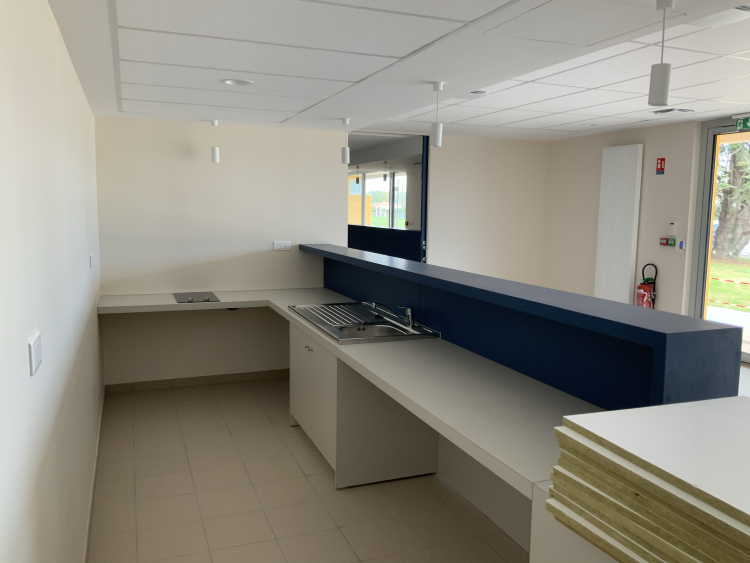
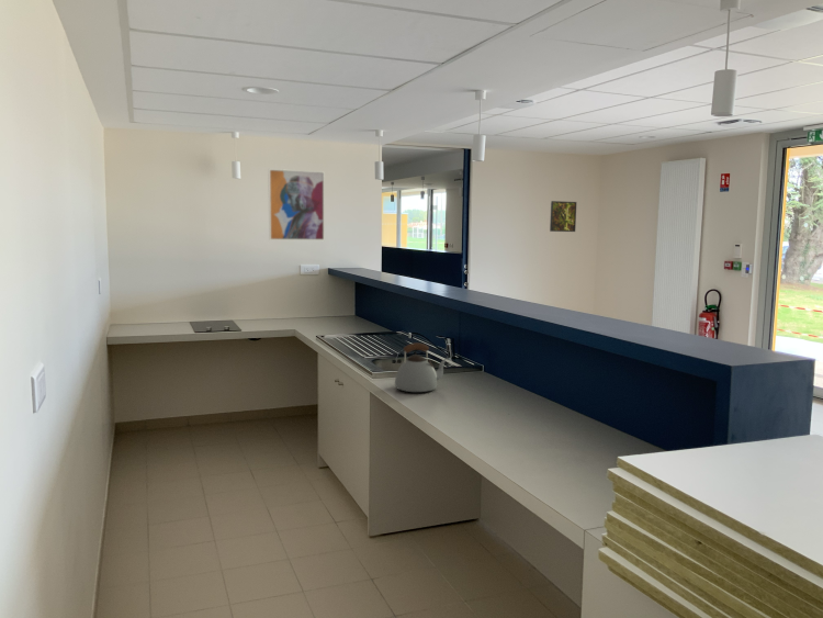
+ wall art [267,168,326,241]
+ kettle [394,341,449,393]
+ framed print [549,200,577,233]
